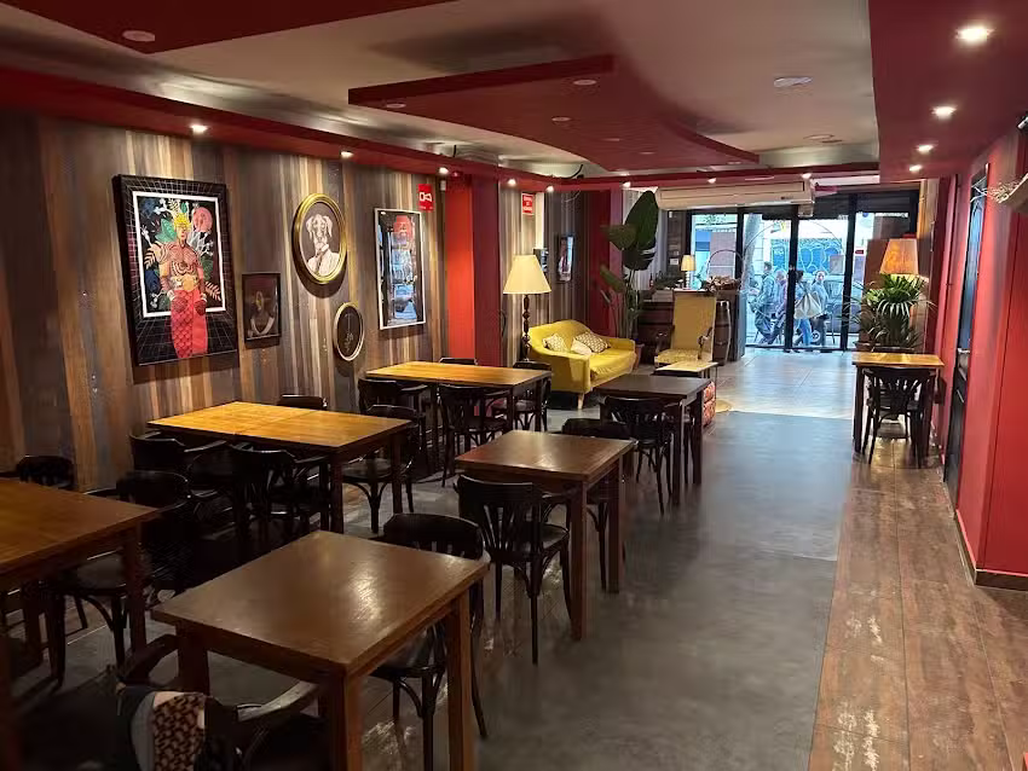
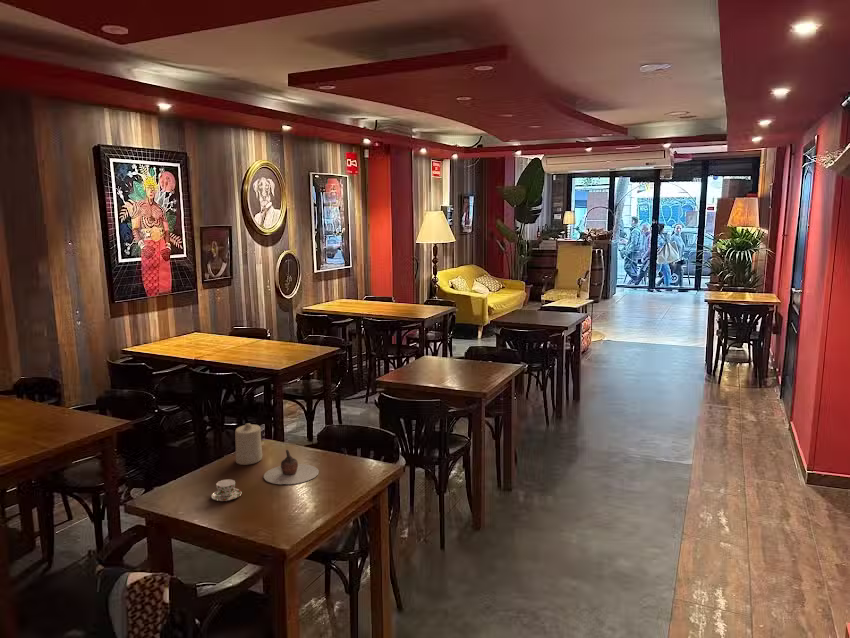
+ teapot [263,449,320,485]
+ teacup [210,478,243,502]
+ candle [234,422,263,466]
